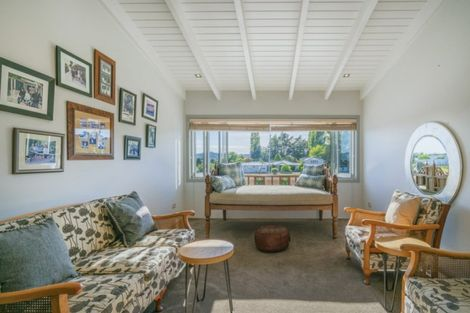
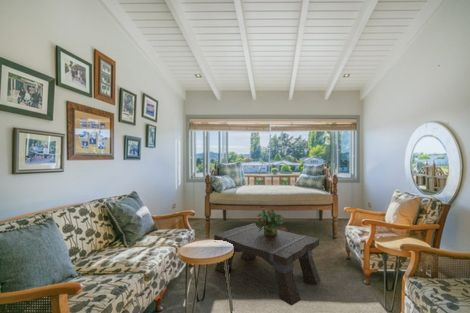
+ coffee table [213,222,321,307]
+ potted plant [255,205,285,235]
